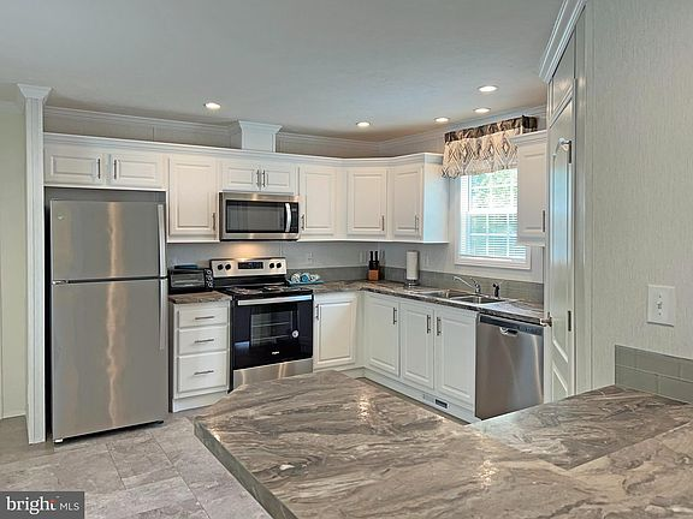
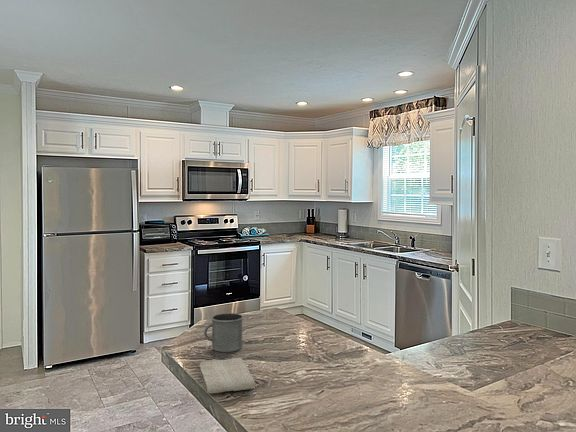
+ washcloth [198,357,256,394]
+ mug [203,312,244,353]
